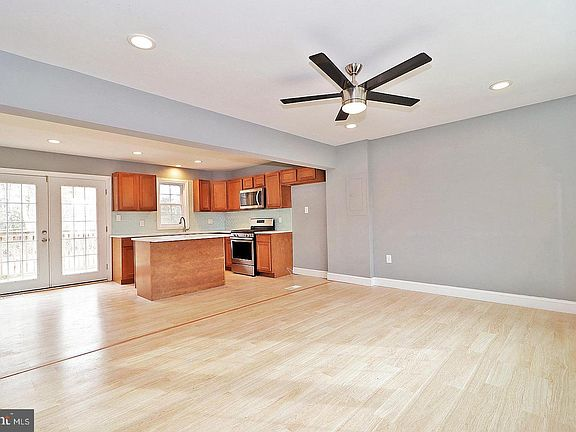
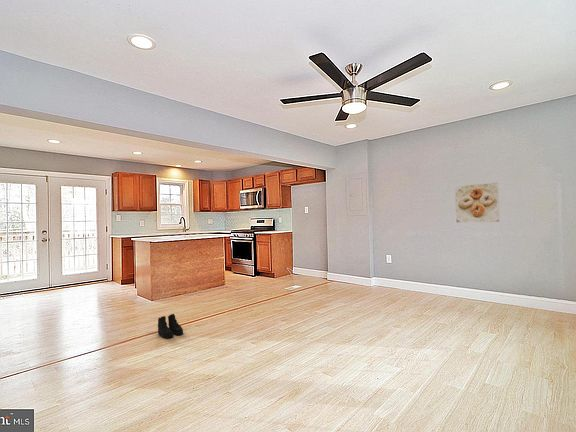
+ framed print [454,182,501,223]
+ boots [157,313,184,339]
